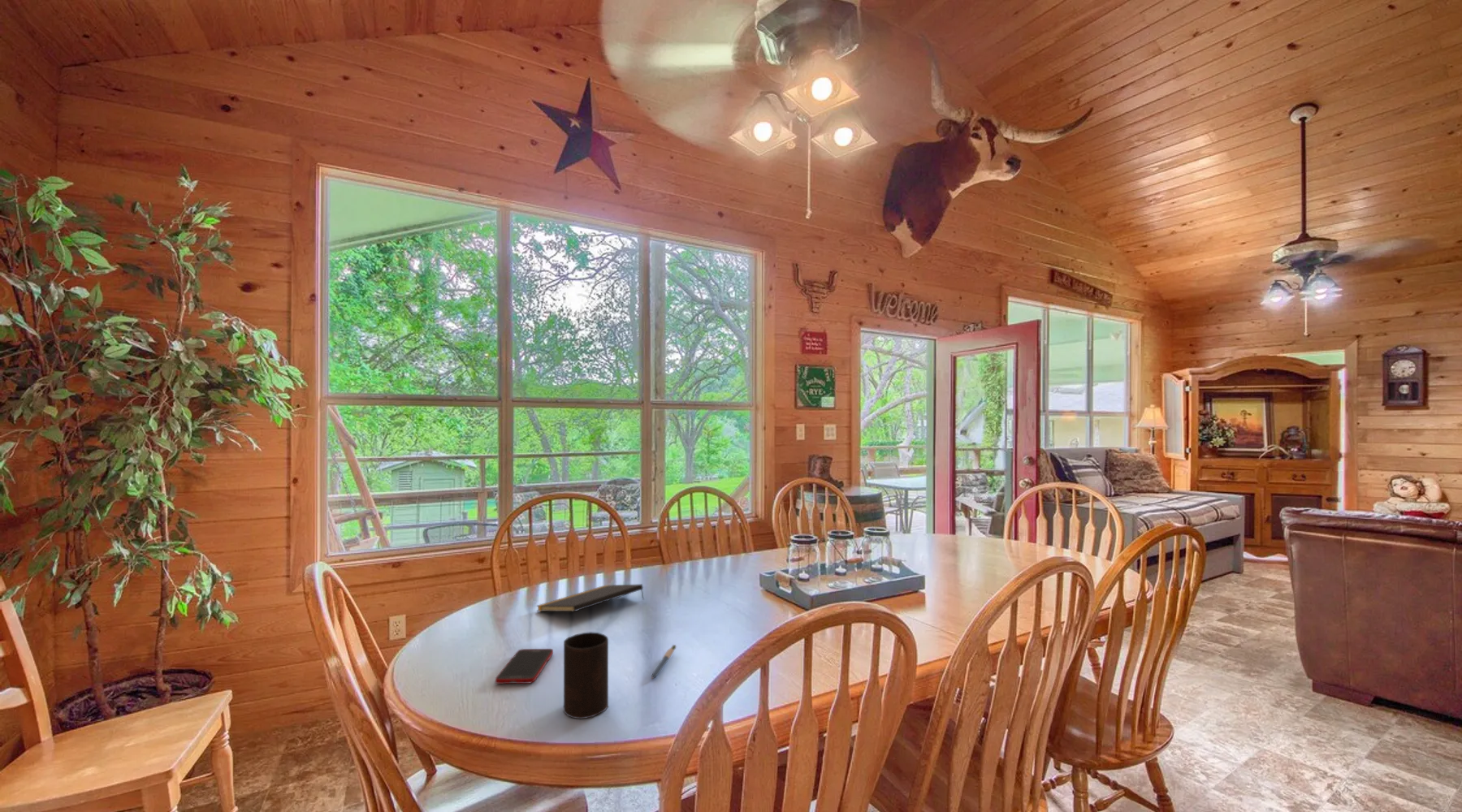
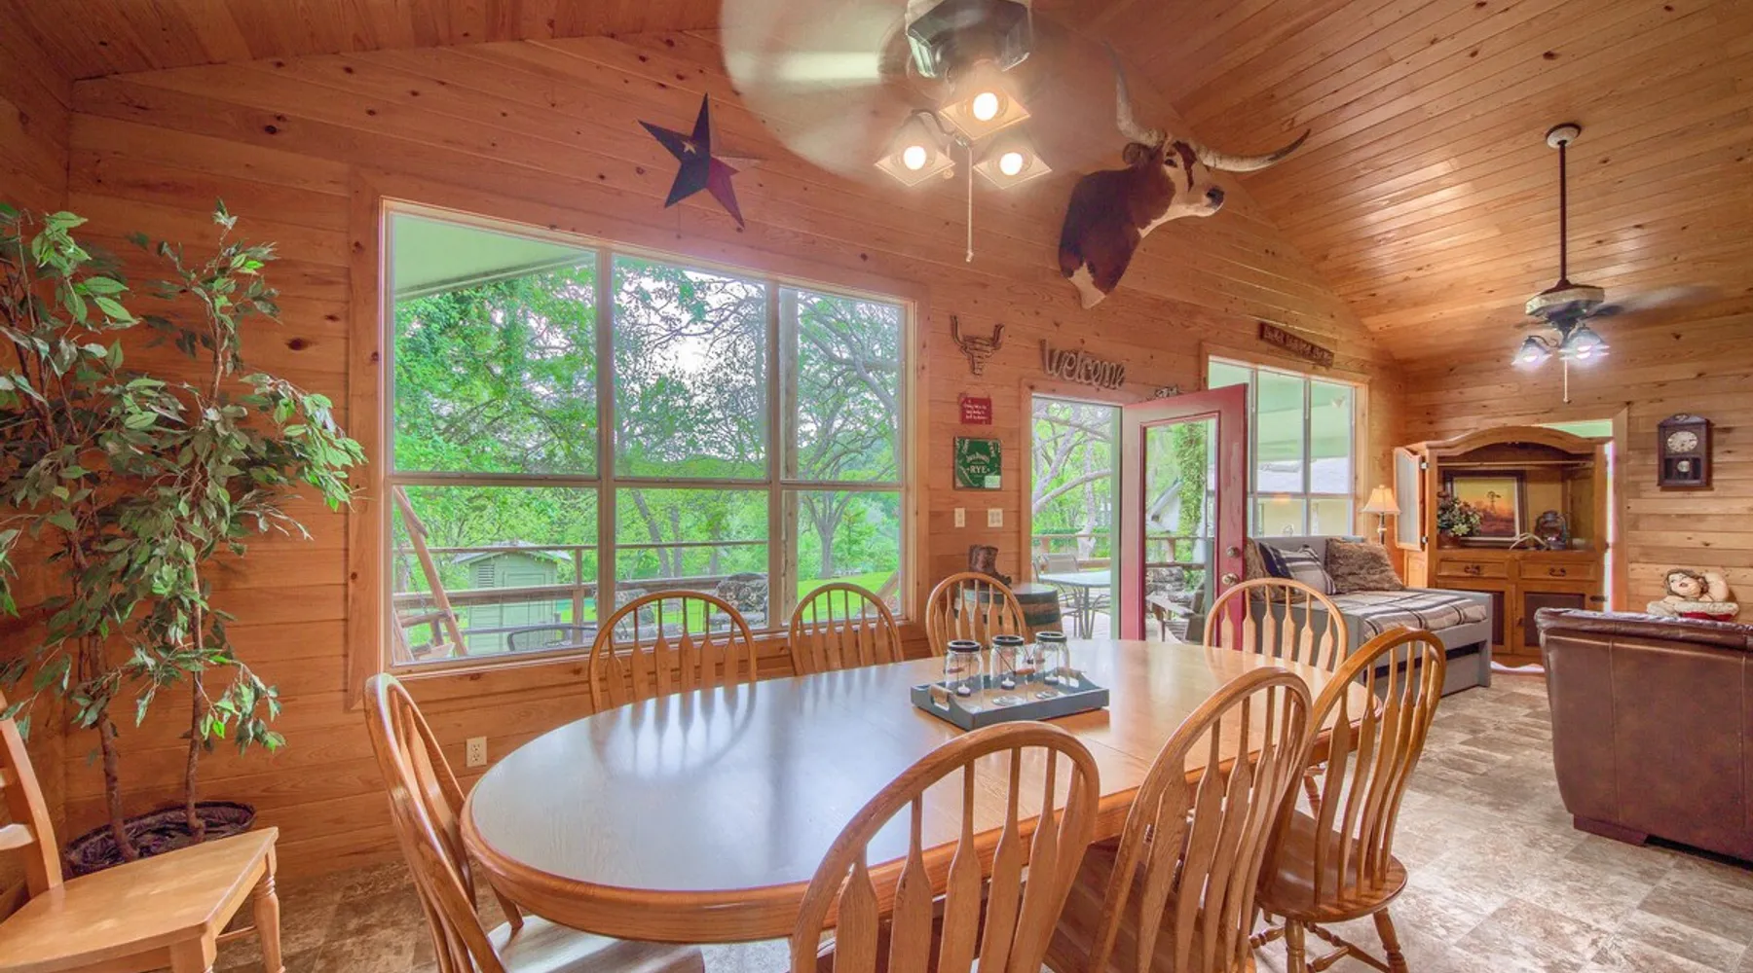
- notepad [535,584,645,612]
- pen [651,644,677,680]
- cup [563,631,609,719]
- cell phone [495,648,554,685]
